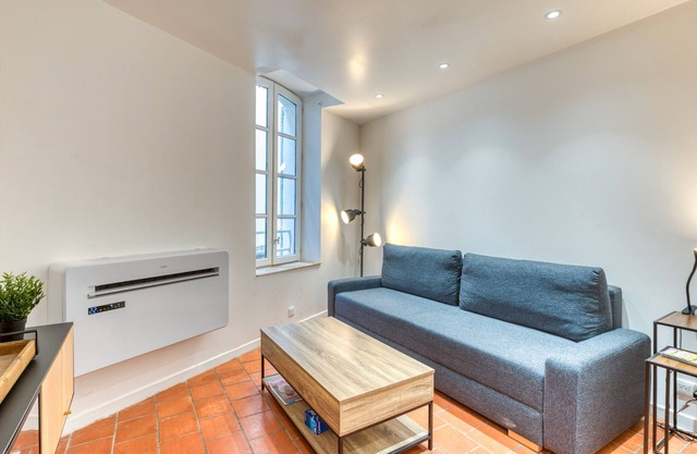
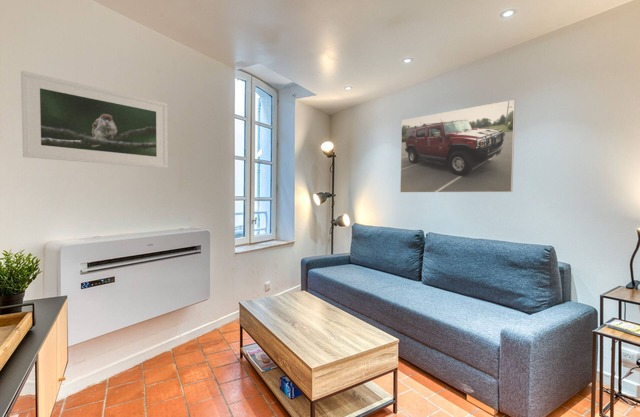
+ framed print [399,99,516,194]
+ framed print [20,70,169,169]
